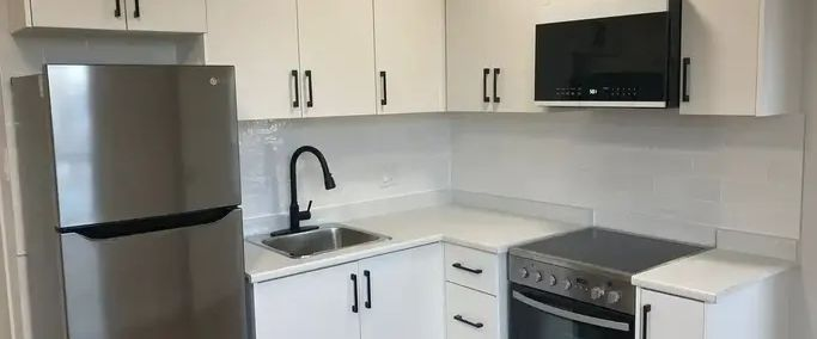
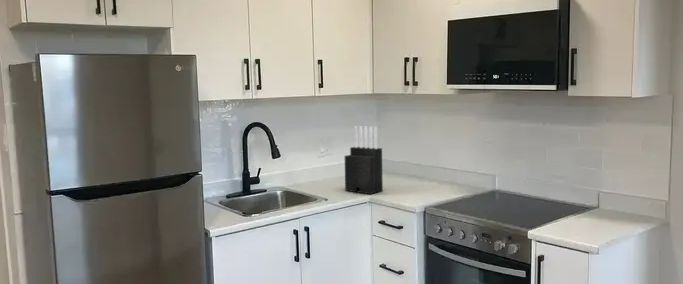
+ knife block [344,125,384,195]
